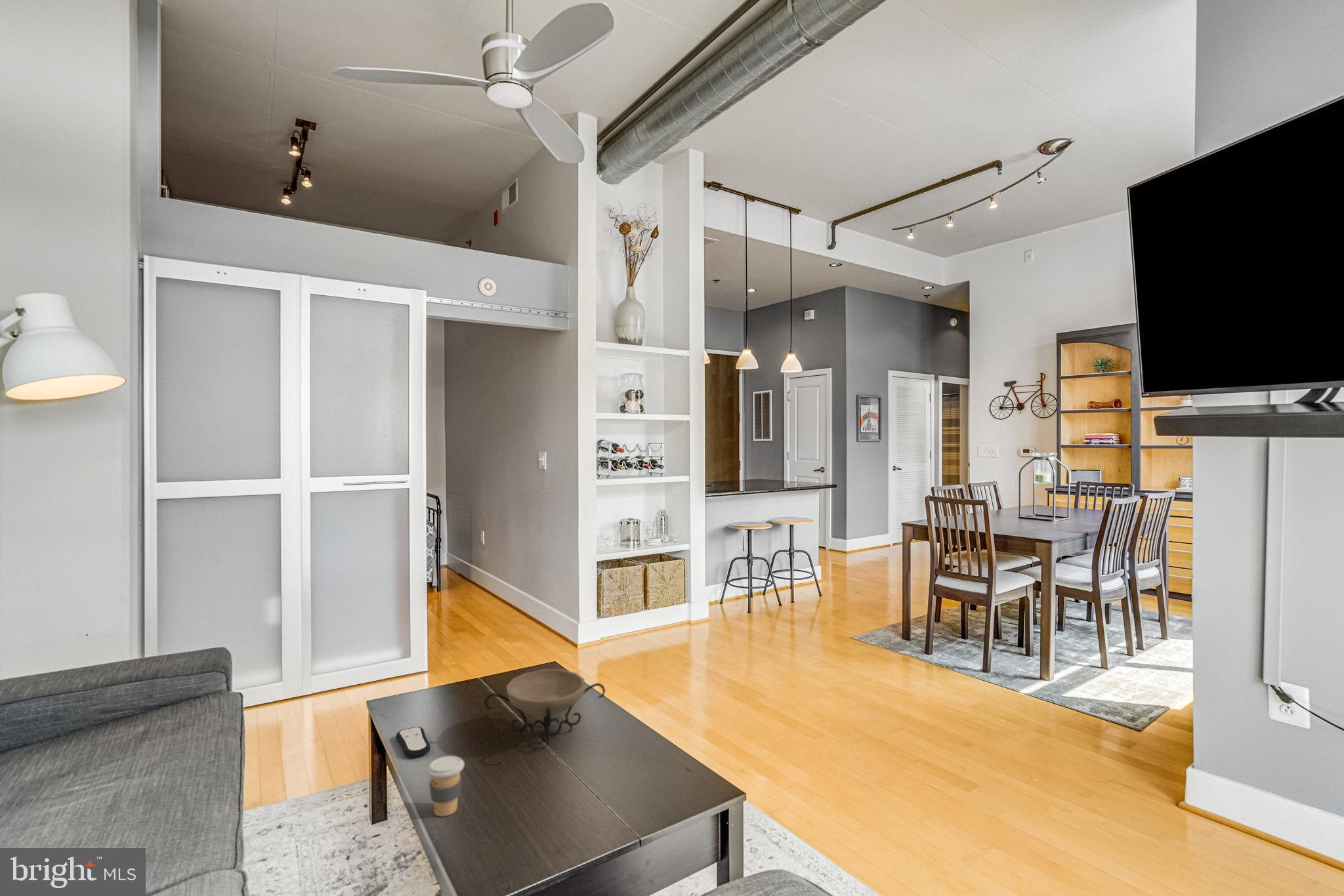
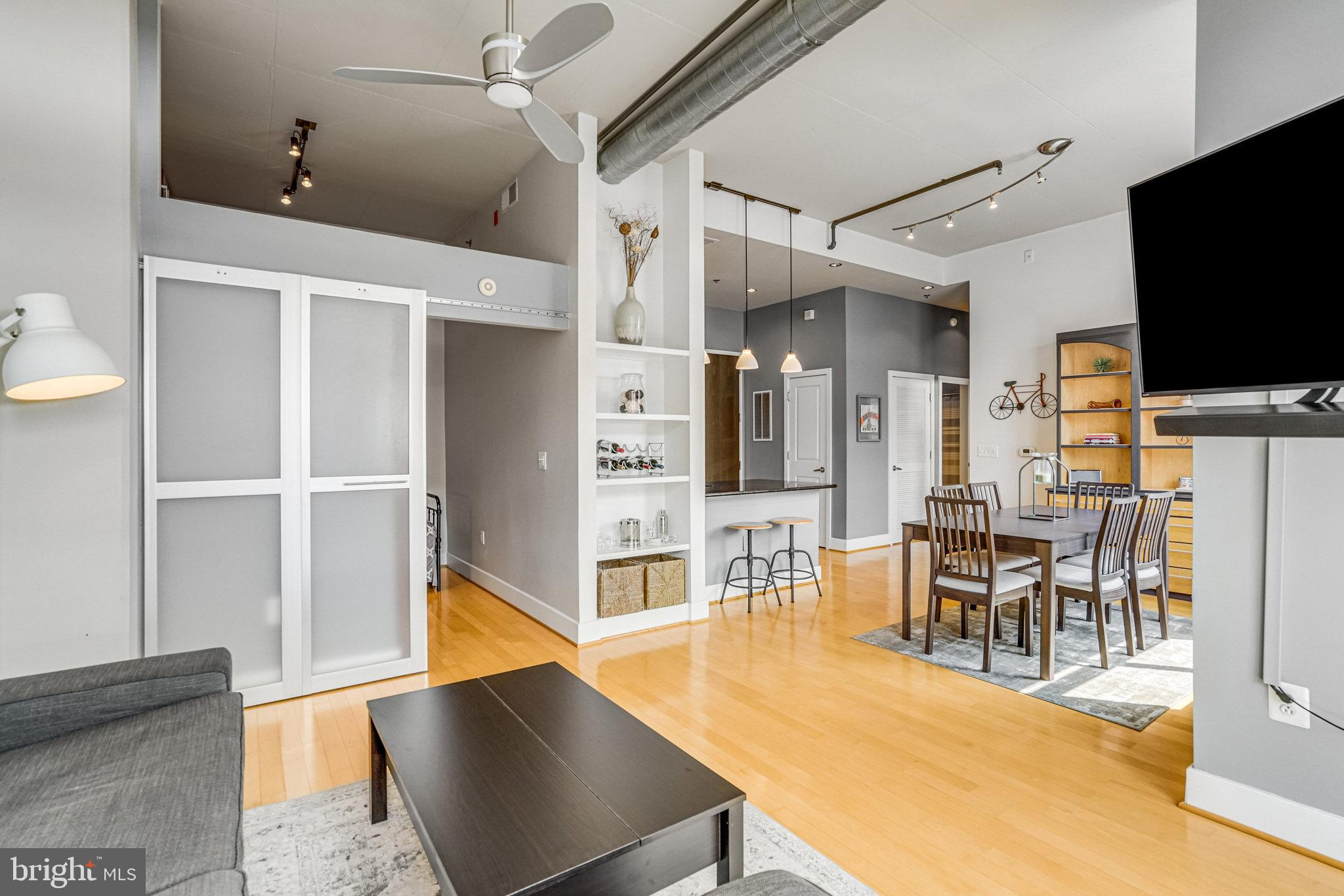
- coffee cup [427,755,465,817]
- decorative bowl [484,668,606,747]
- remote control [396,726,431,758]
